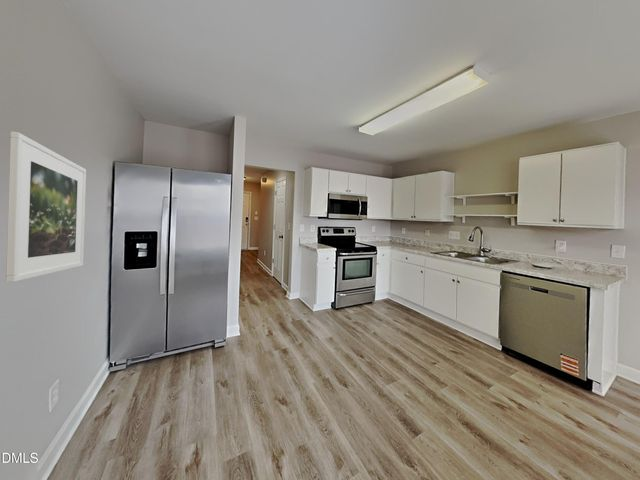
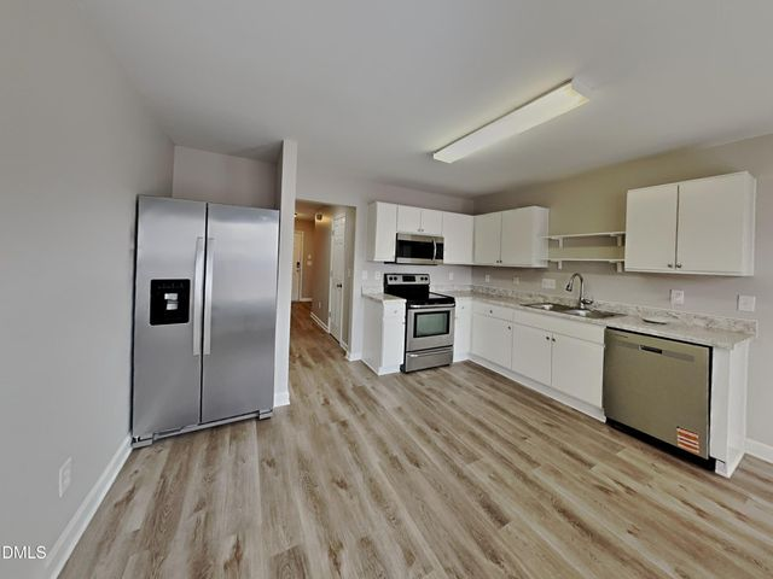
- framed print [5,131,87,283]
